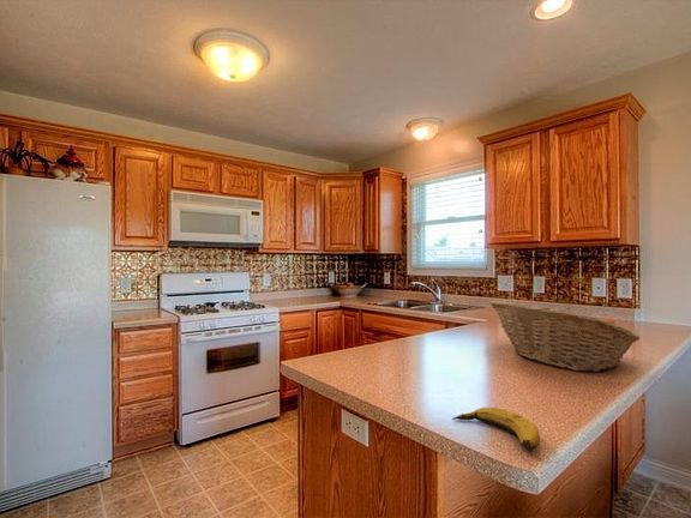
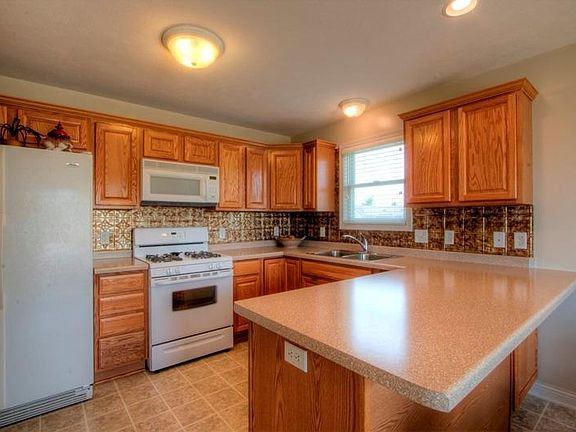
- fruit basket [489,300,641,373]
- banana [451,406,541,451]
